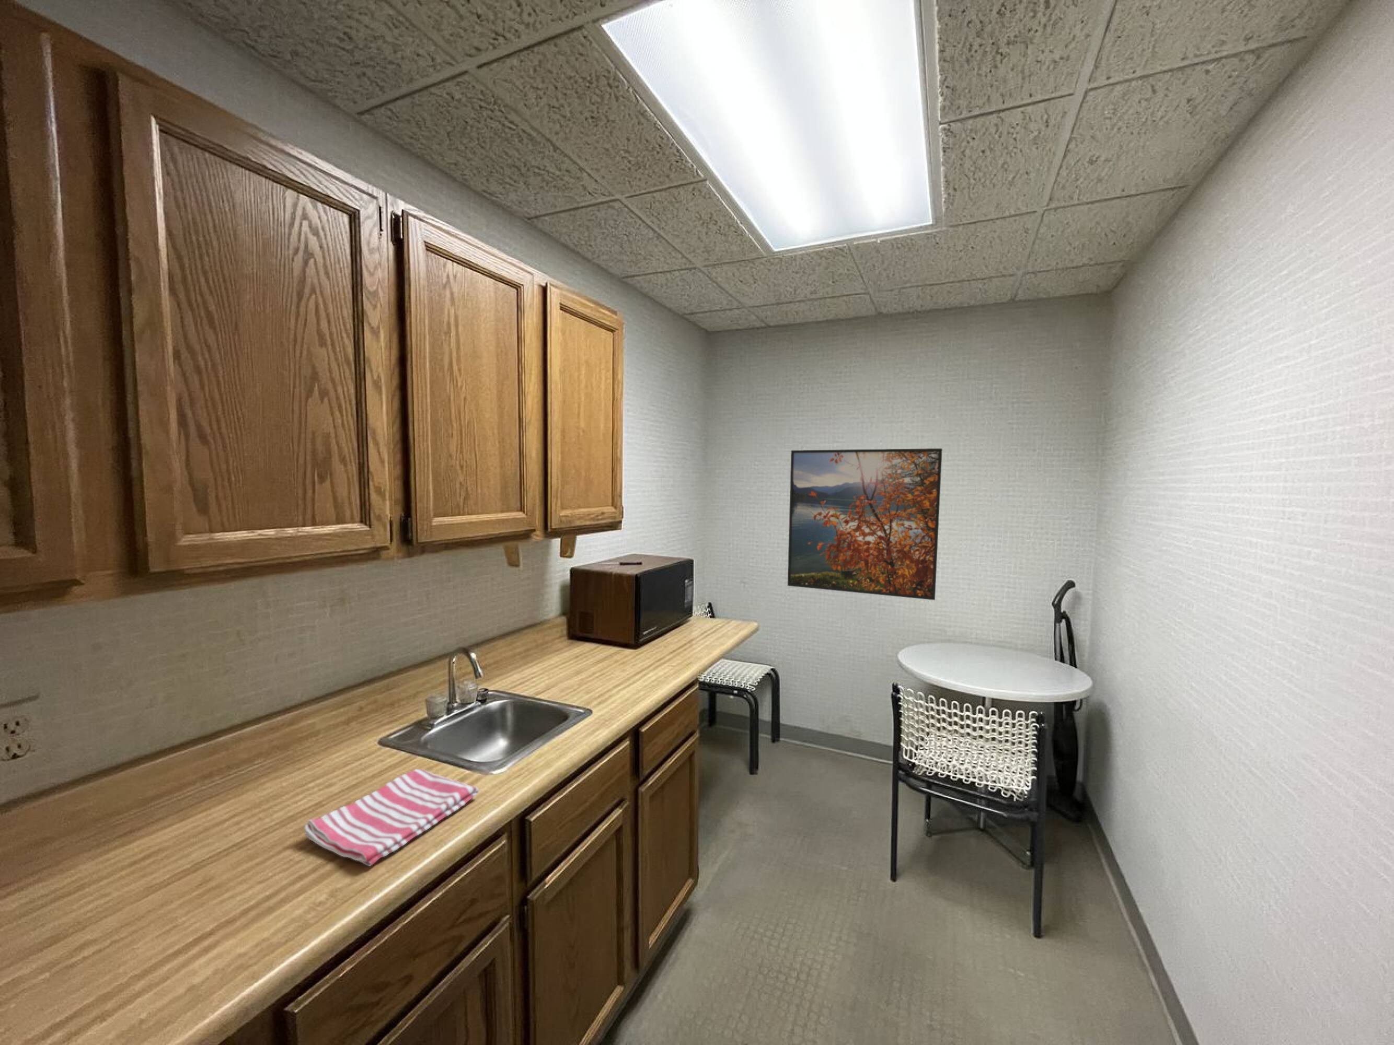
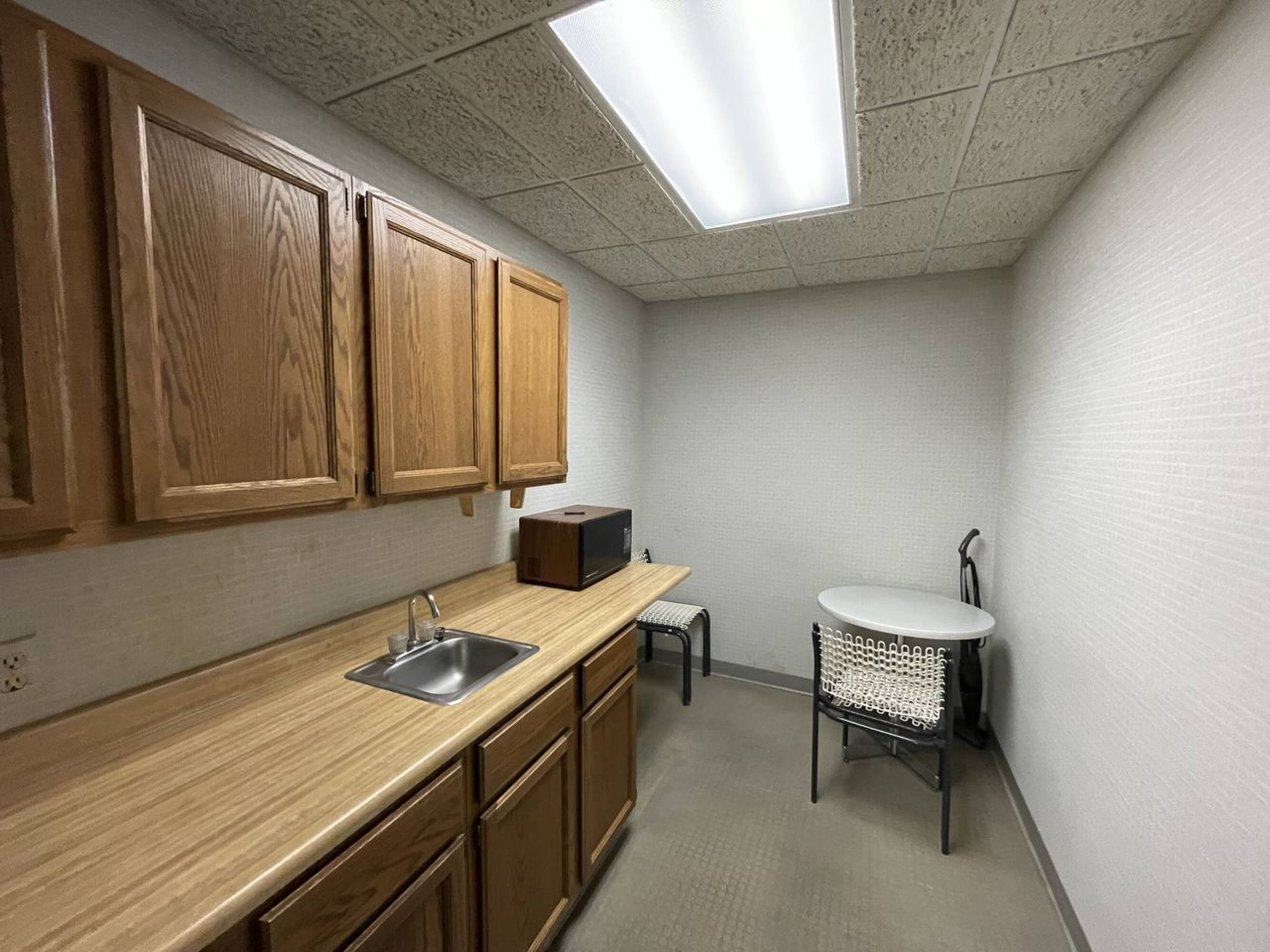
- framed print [787,448,943,600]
- dish towel [304,768,480,867]
